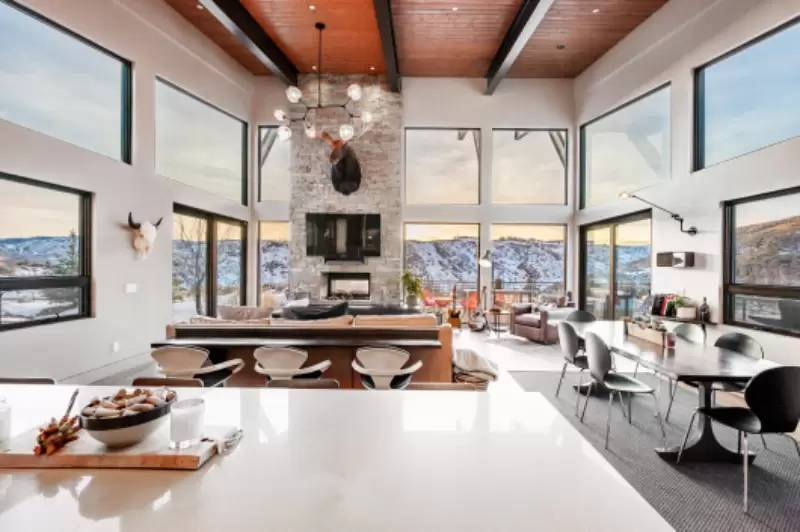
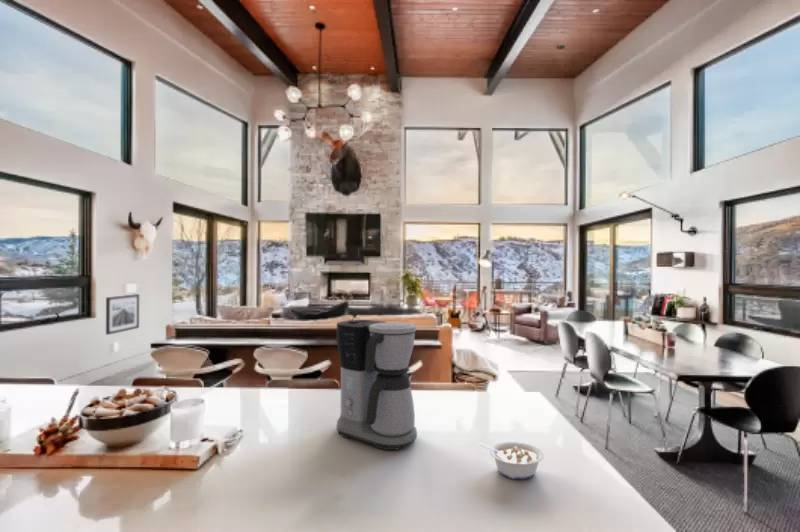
+ coffee maker [336,319,418,451]
+ legume [478,441,545,480]
+ wall art [105,293,140,336]
